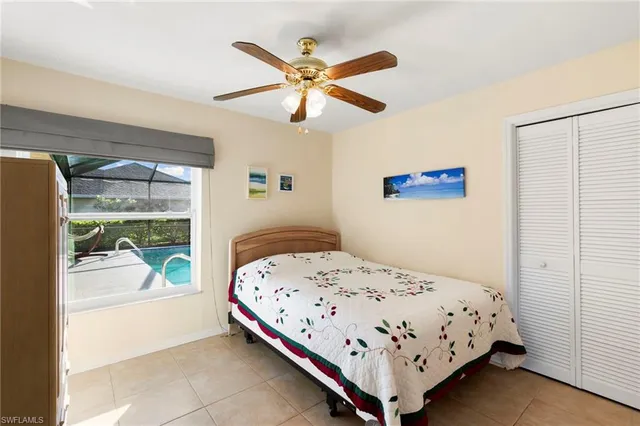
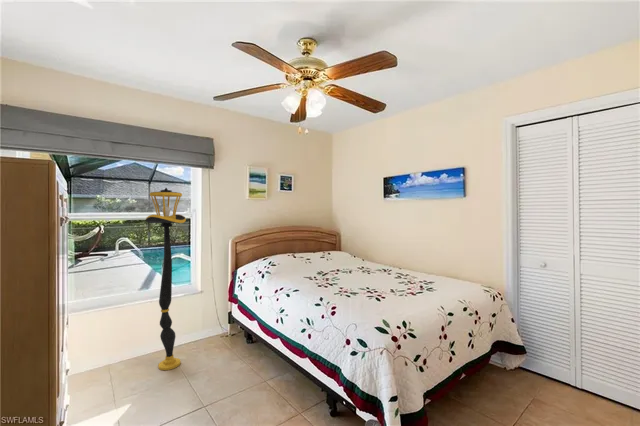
+ floor lamp [145,187,187,371]
